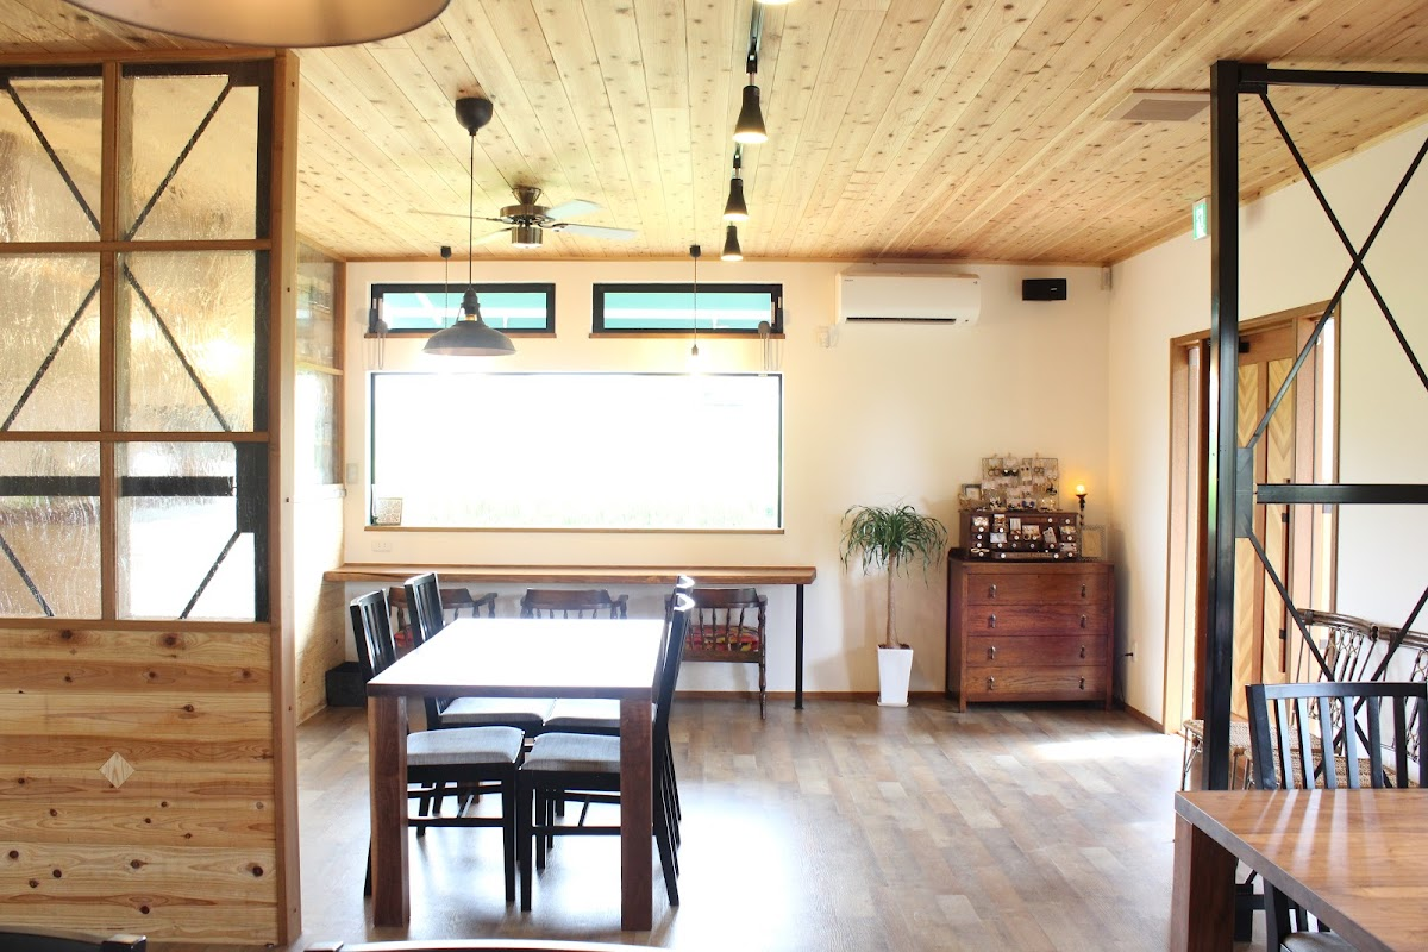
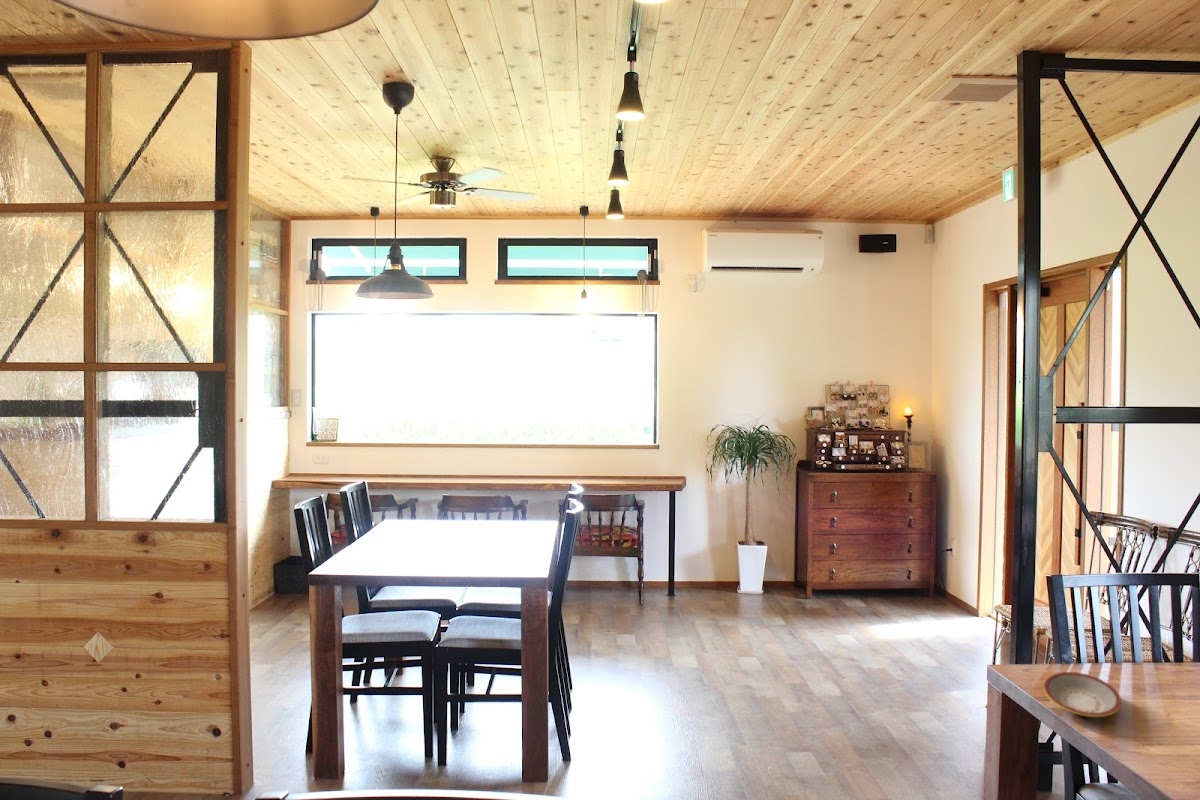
+ plate [1043,671,1122,718]
